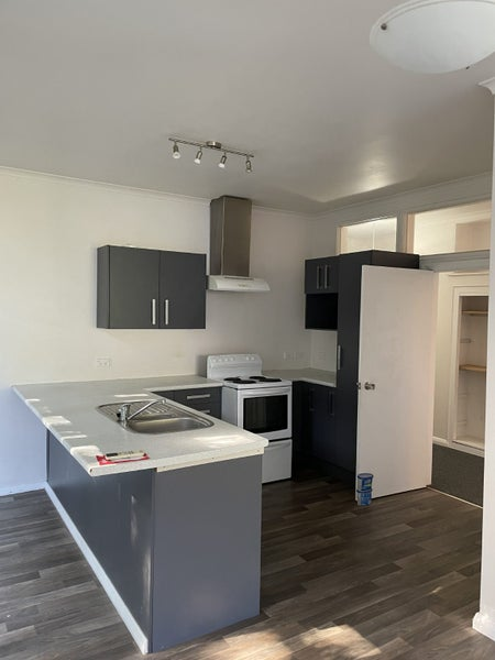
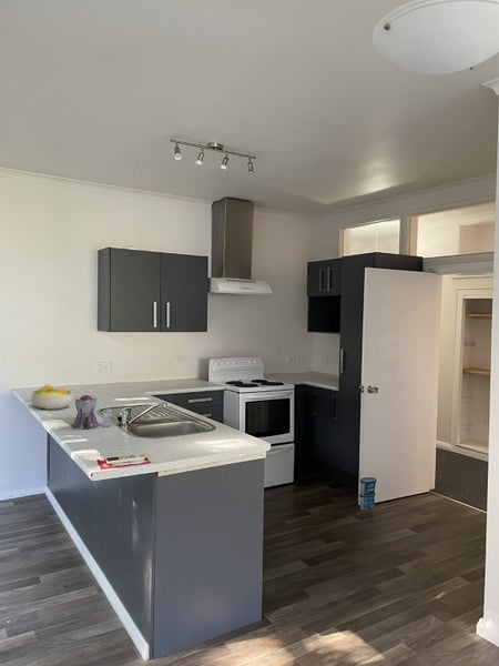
+ fruit bowl [30,383,74,411]
+ teapot [70,394,113,430]
